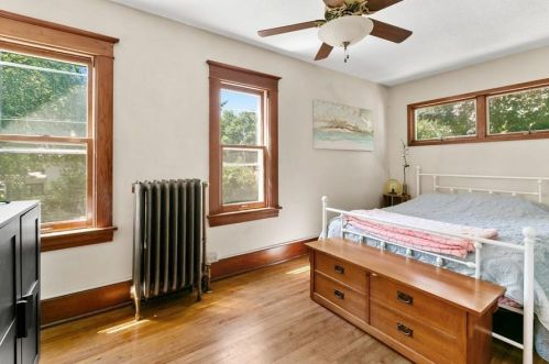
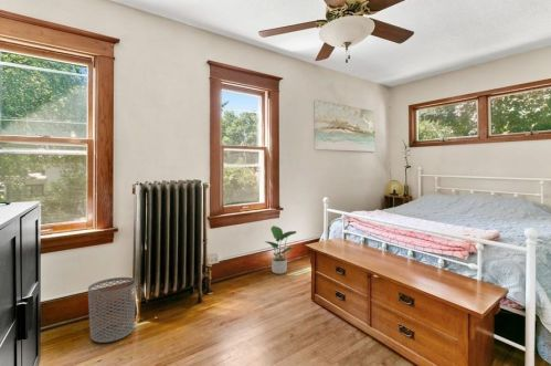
+ waste bin [87,276,137,344]
+ potted plant [264,224,297,275]
